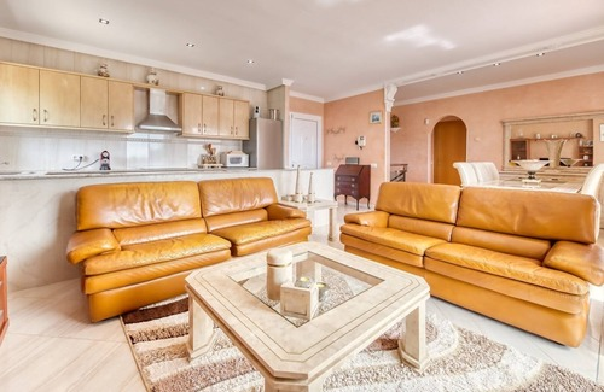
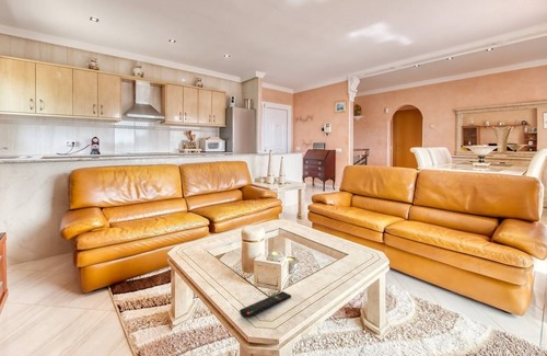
+ remote control [238,290,292,319]
